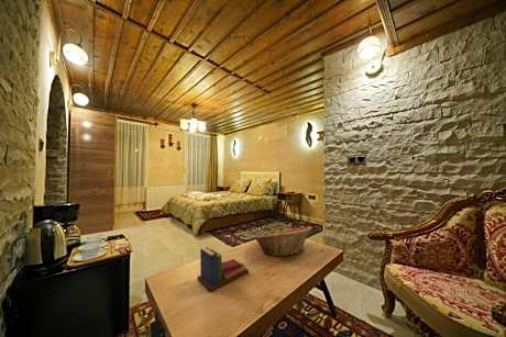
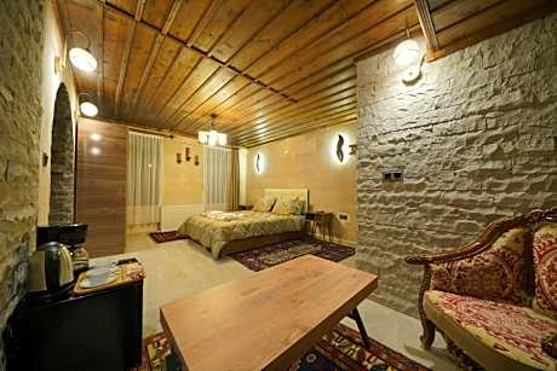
- book [196,246,250,293]
- fruit basket [253,225,312,257]
